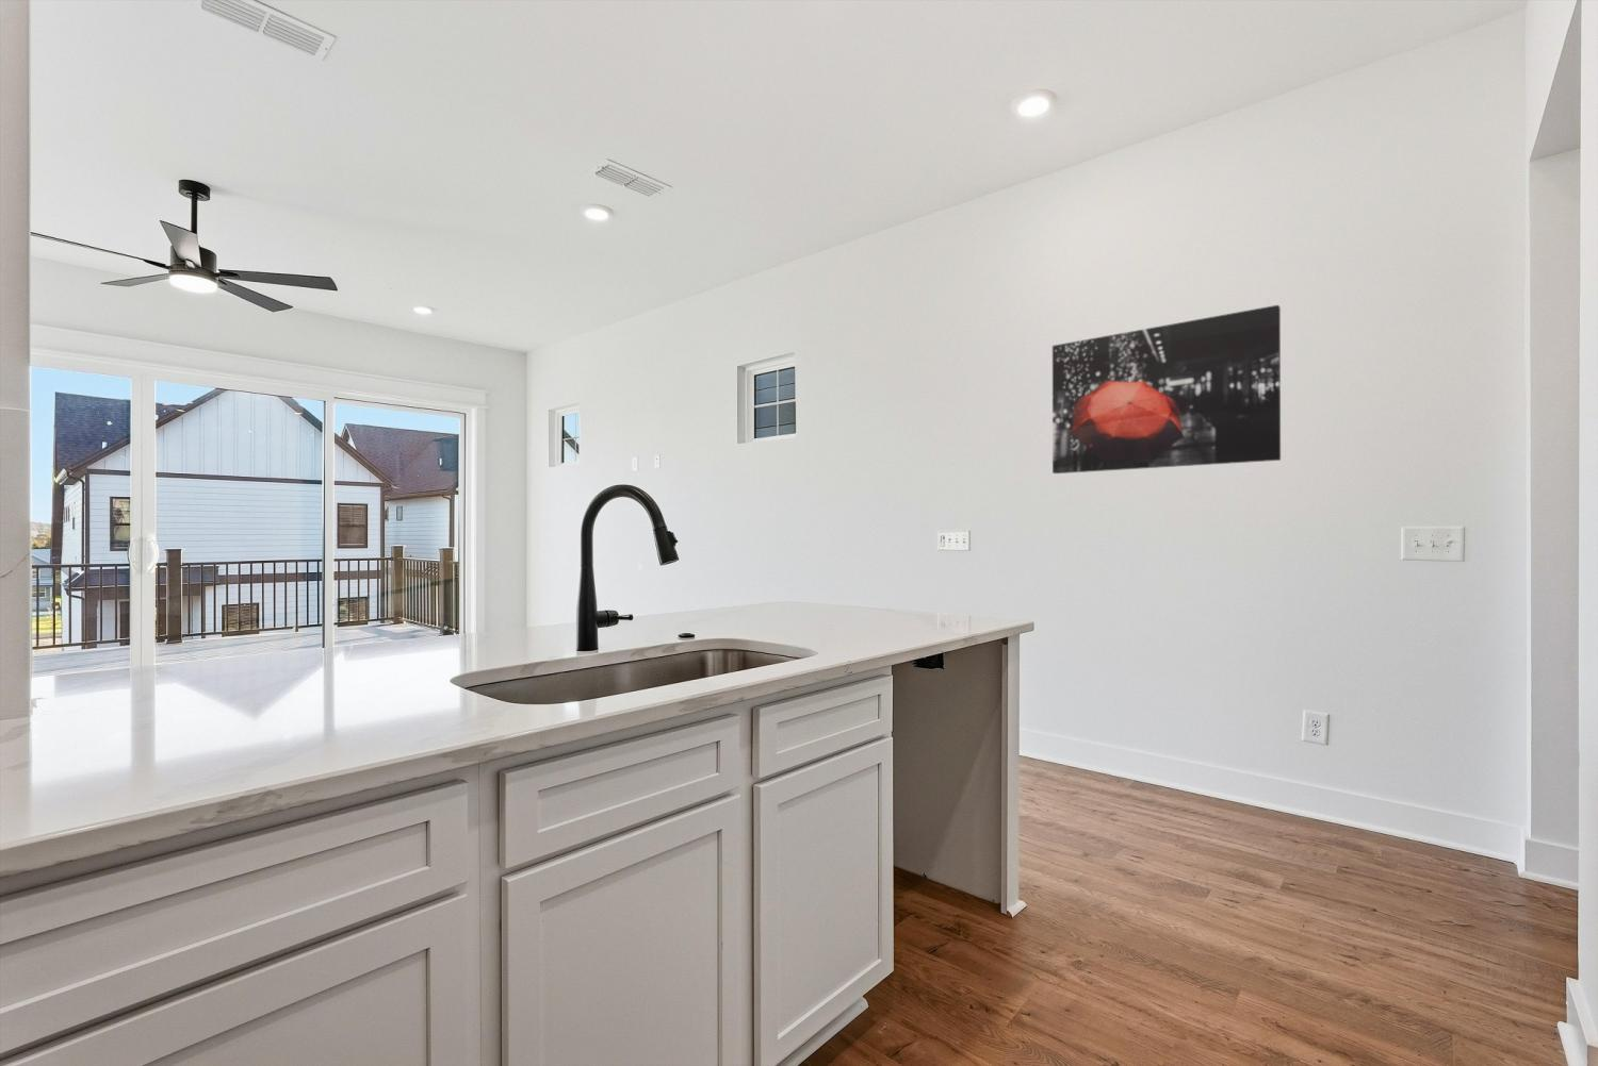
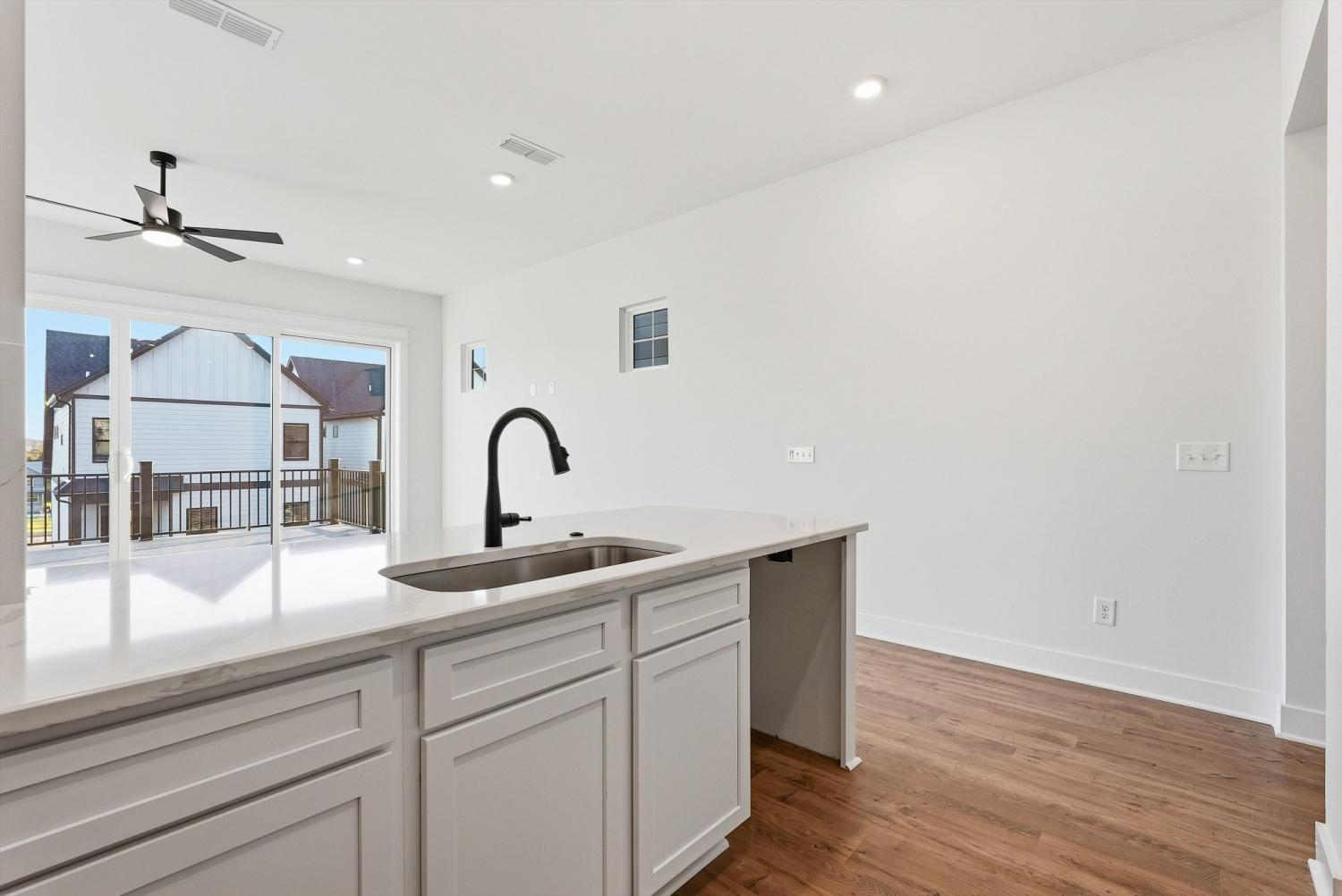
- wall art [1051,305,1281,475]
